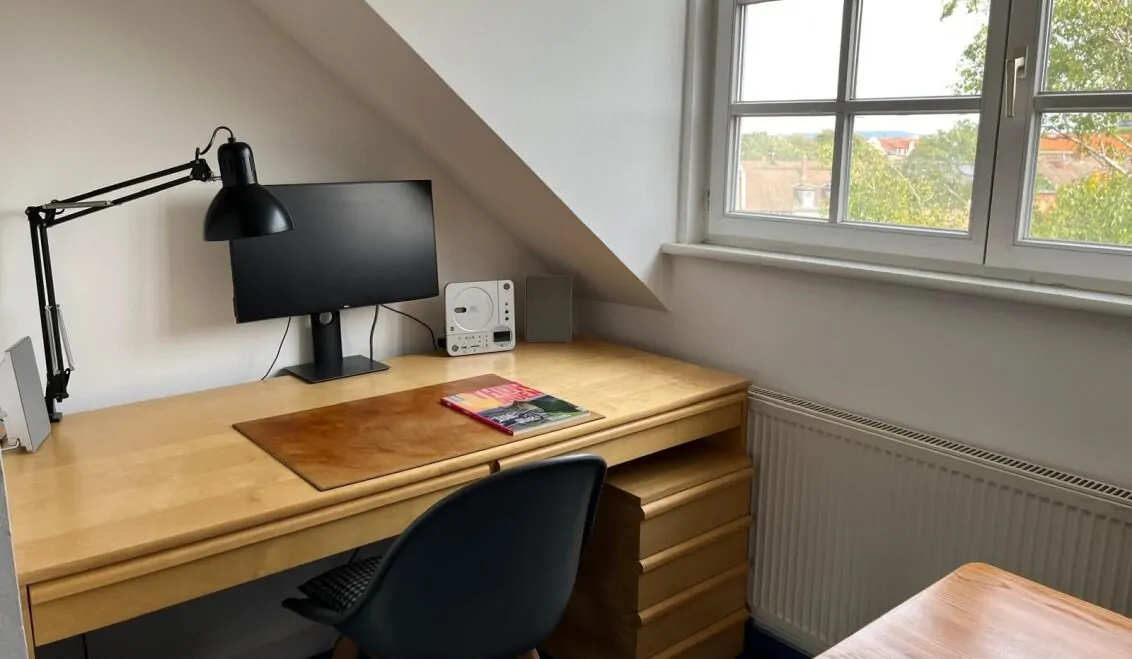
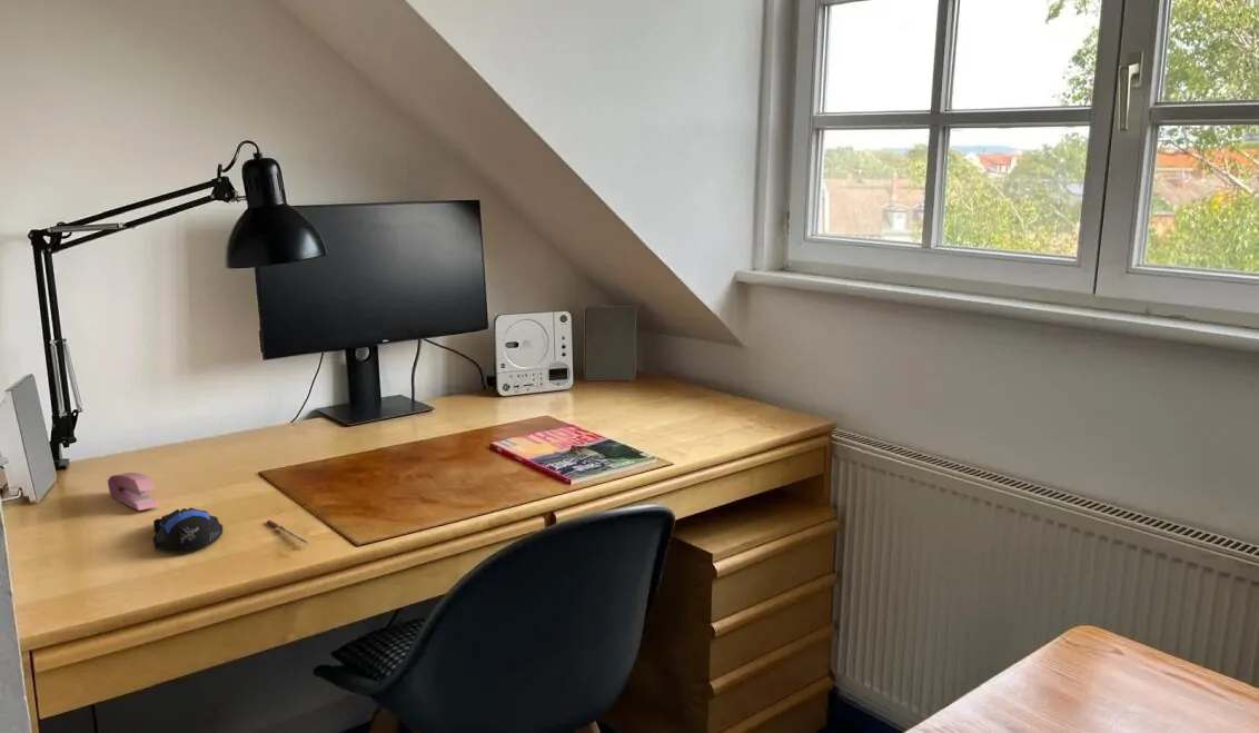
+ computer mouse [151,506,224,552]
+ pen [266,519,310,545]
+ stapler [107,472,159,512]
